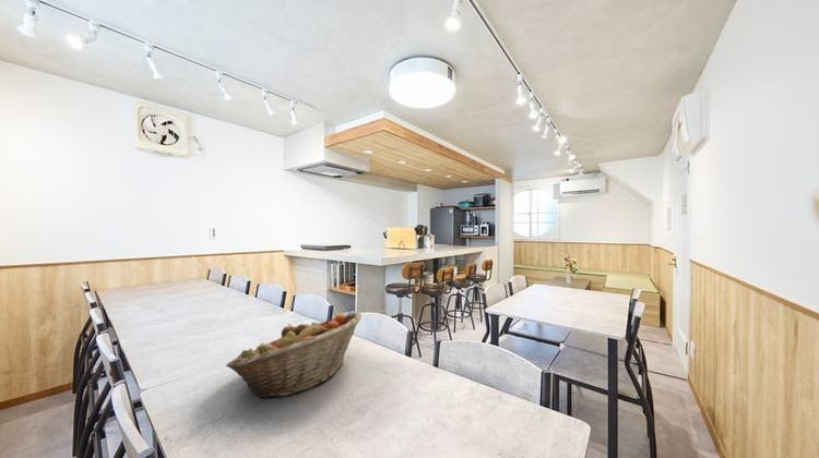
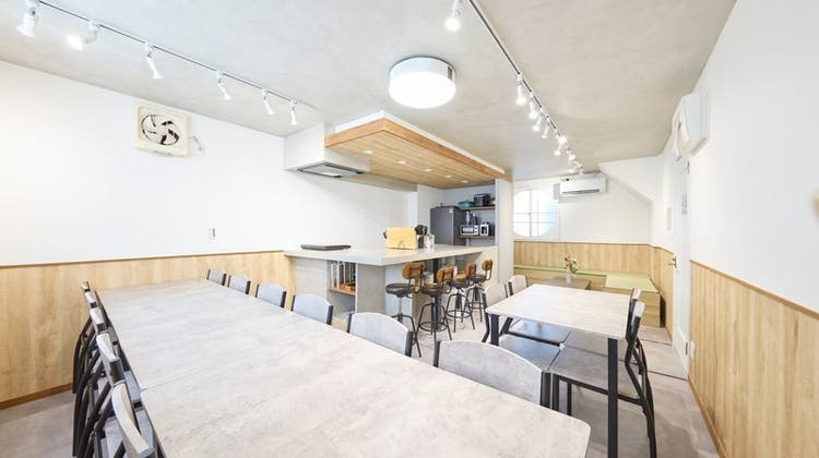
- fruit basket [225,312,363,399]
